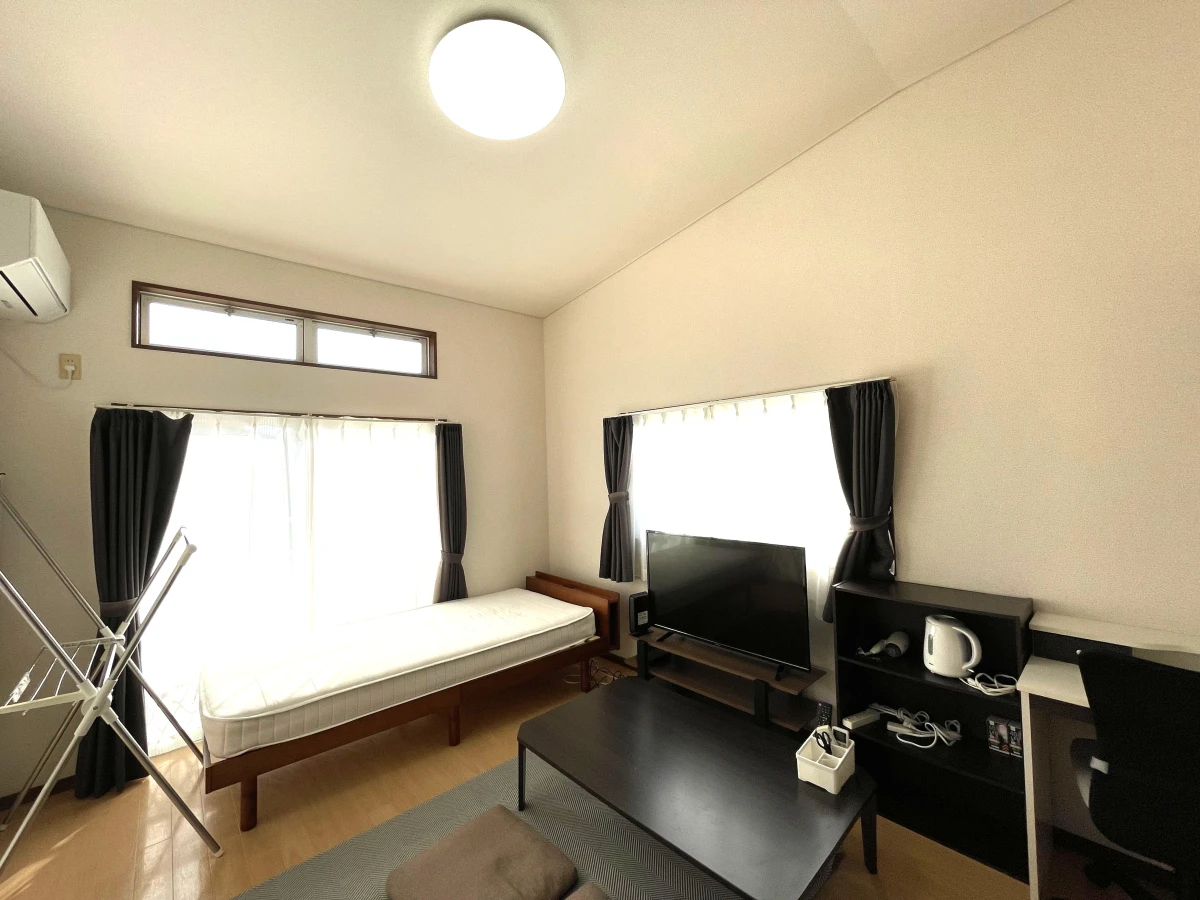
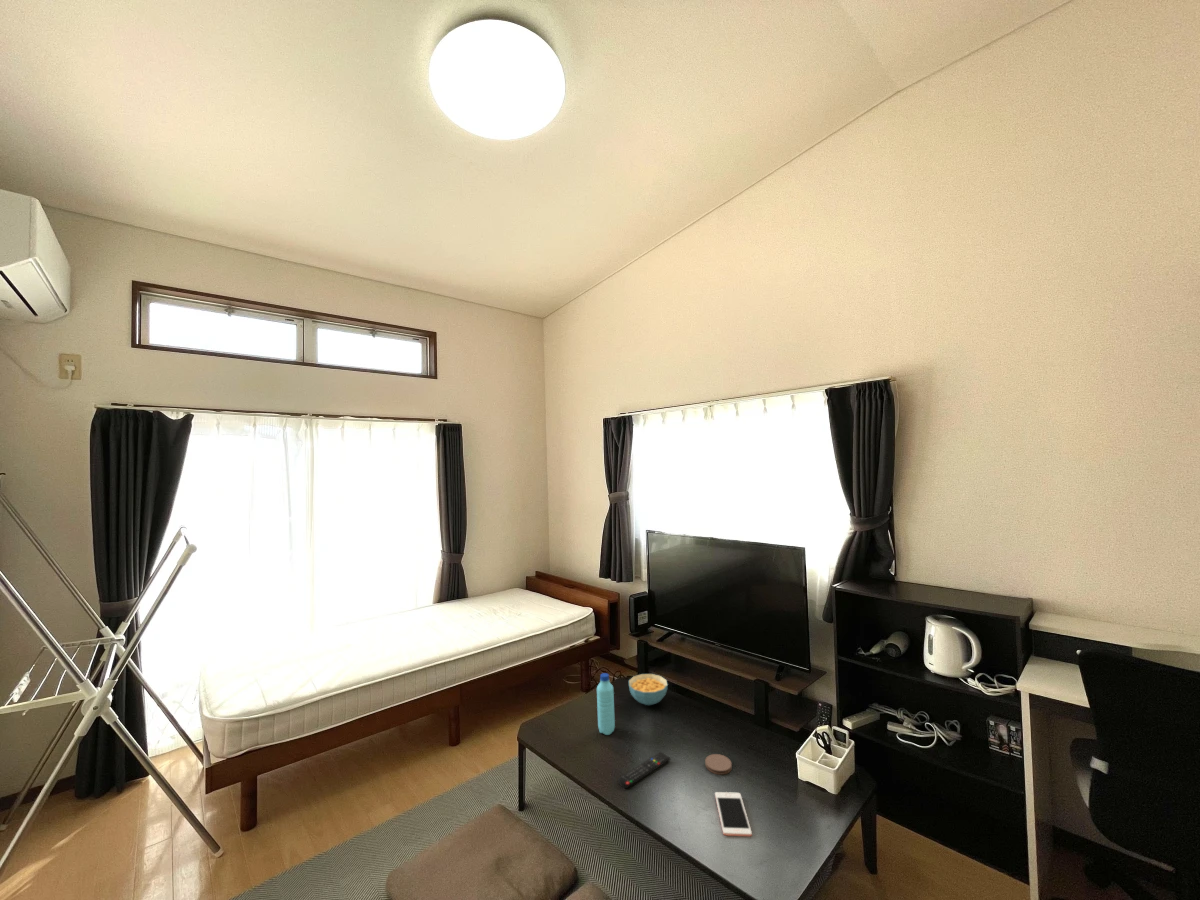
+ water bottle [596,672,616,736]
+ coaster [704,753,733,776]
+ remote control [617,751,671,789]
+ cereal bowl [628,673,669,706]
+ cell phone [714,791,753,837]
